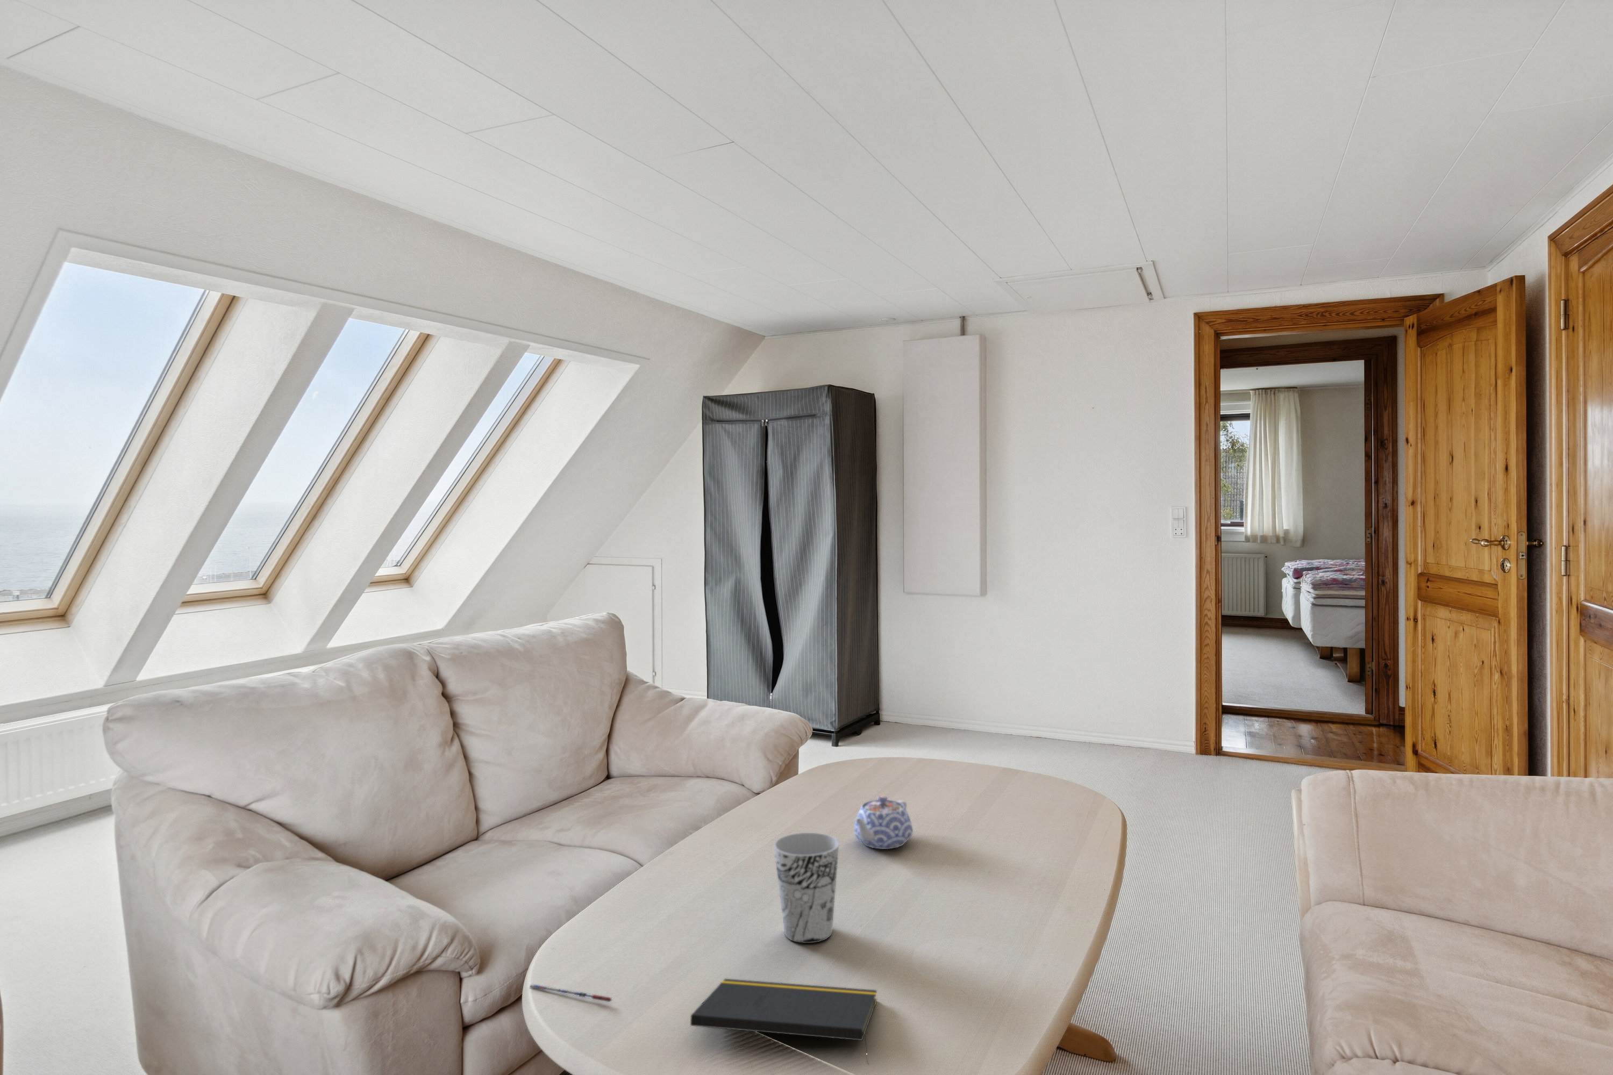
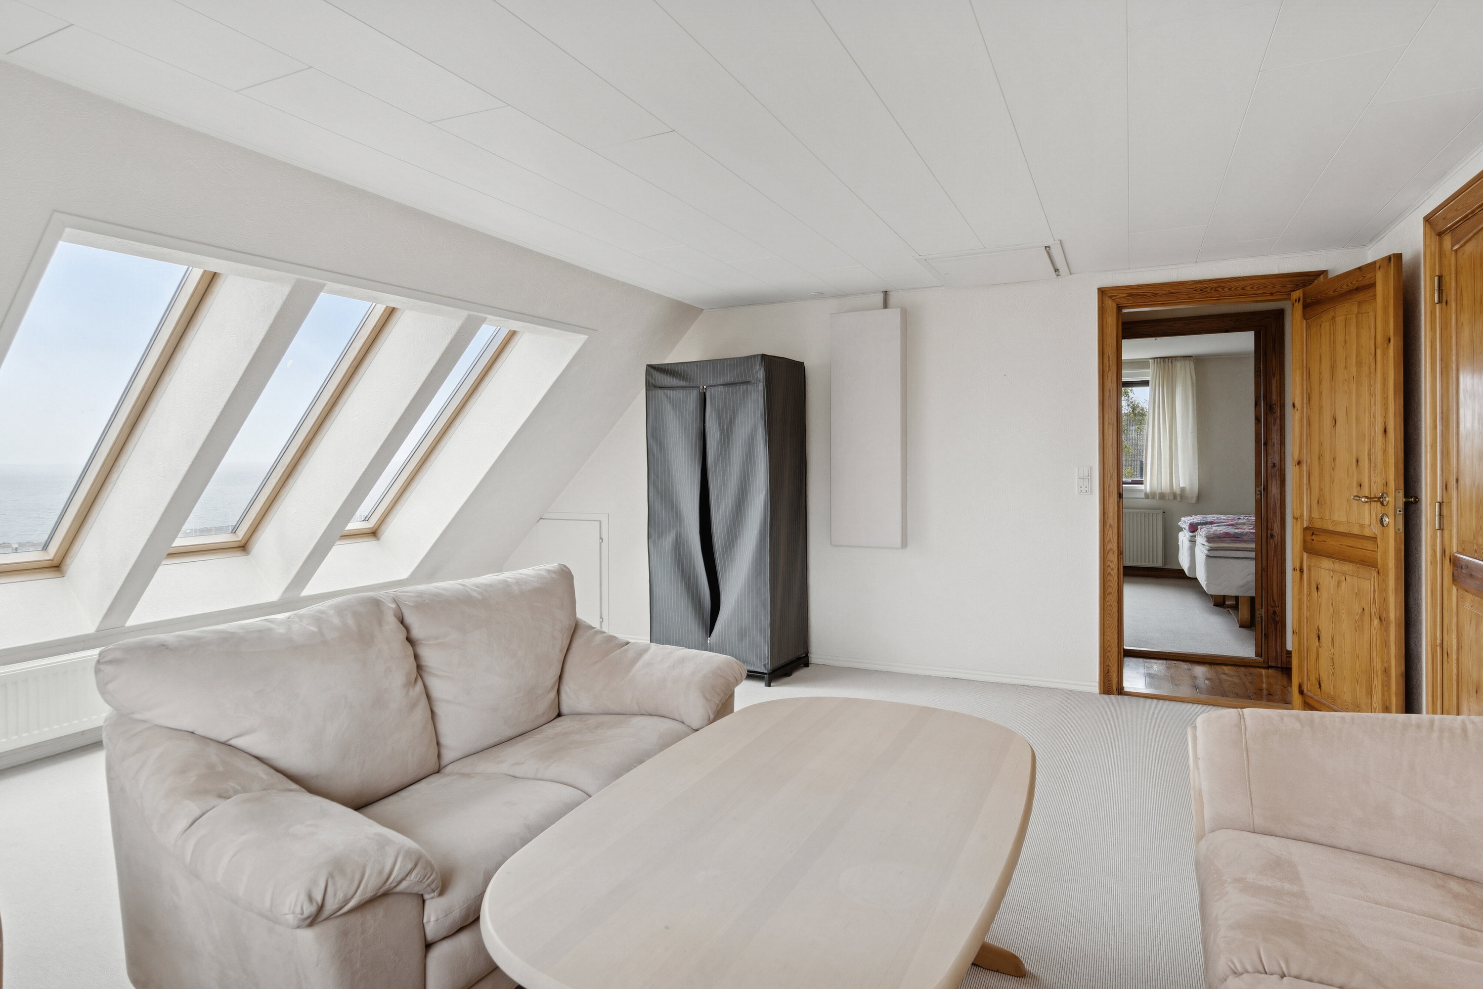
- cup [773,833,840,944]
- pen [529,984,612,1003]
- teapot [853,795,913,849]
- notepad [690,978,877,1065]
